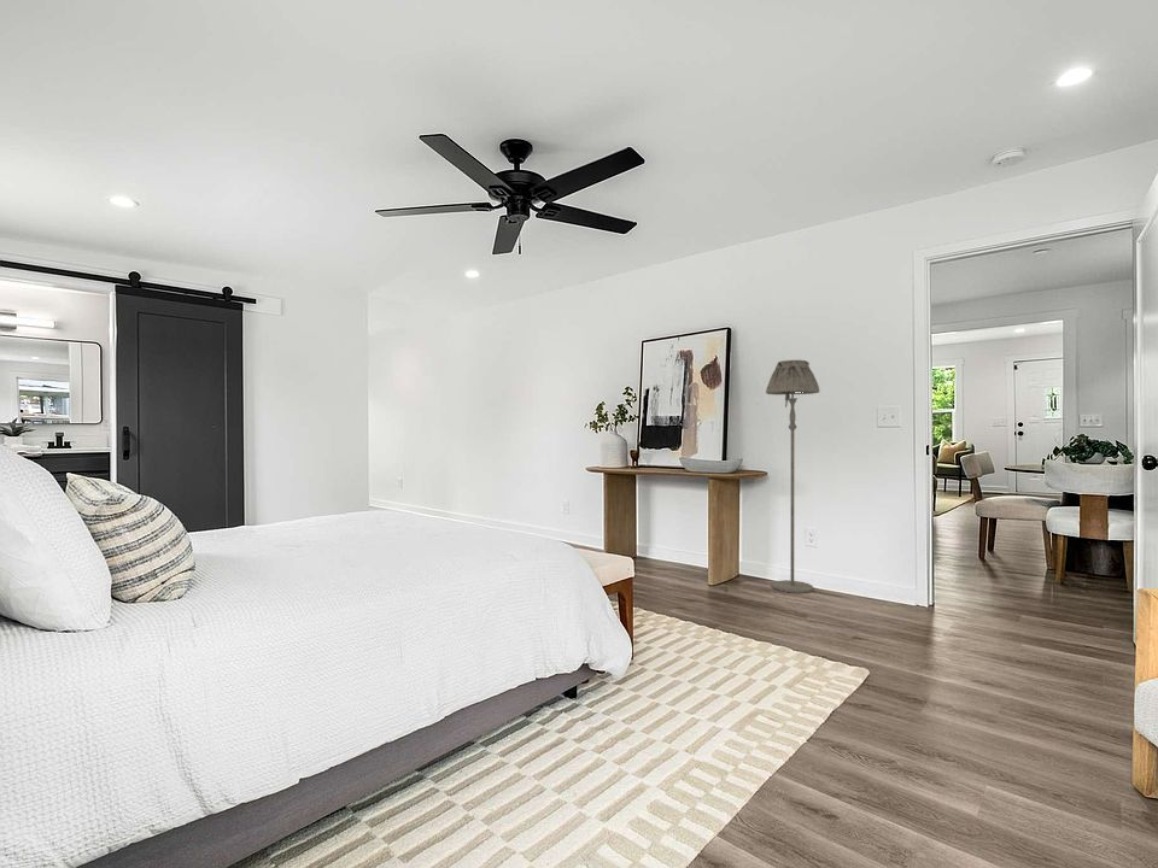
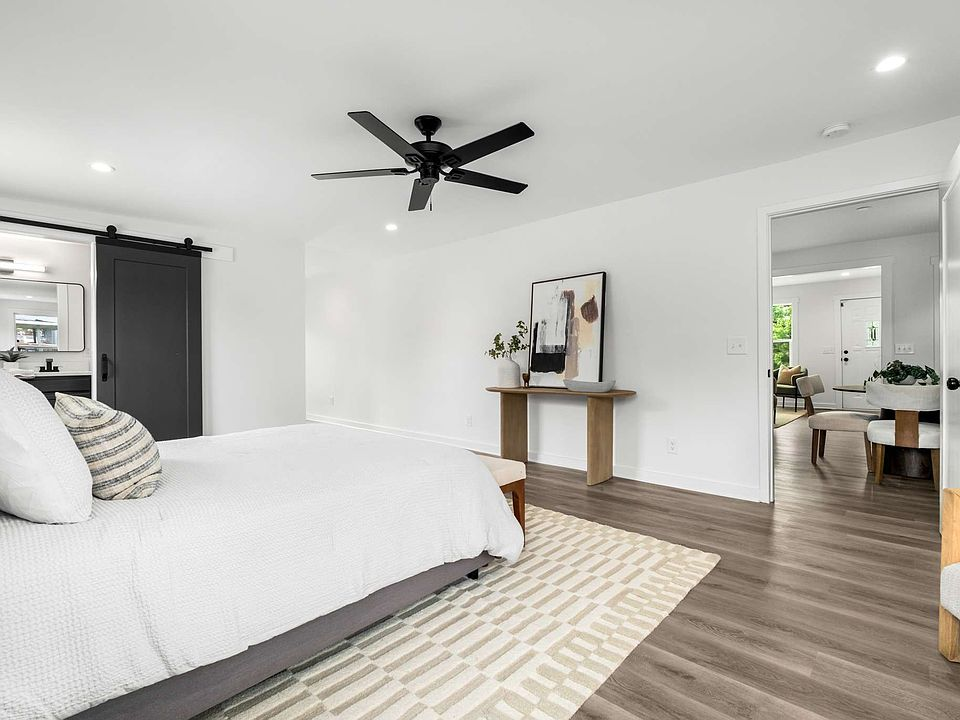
- floor lamp [765,359,821,594]
